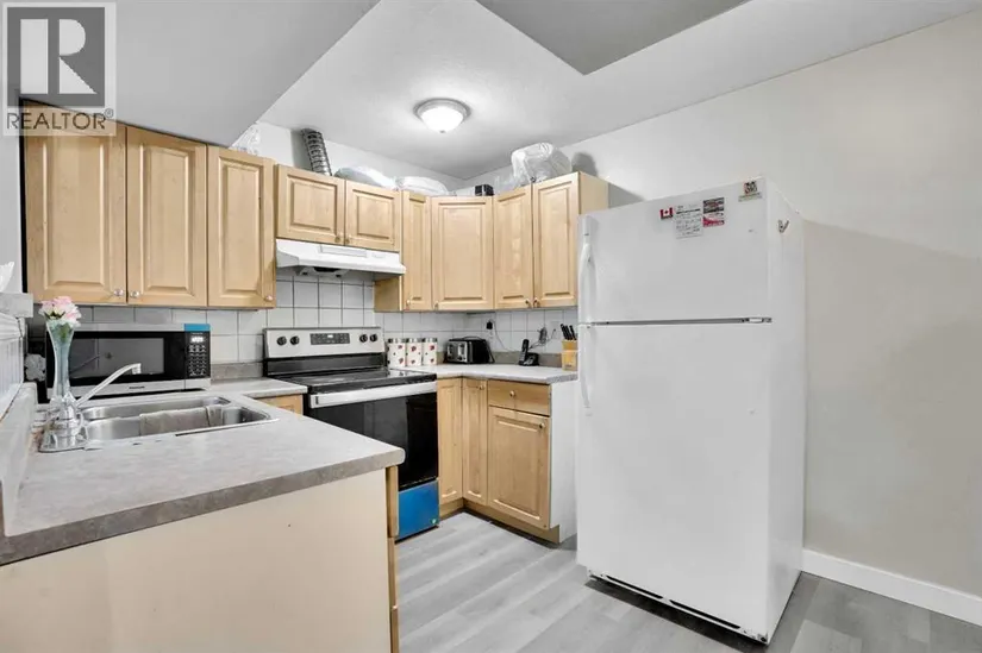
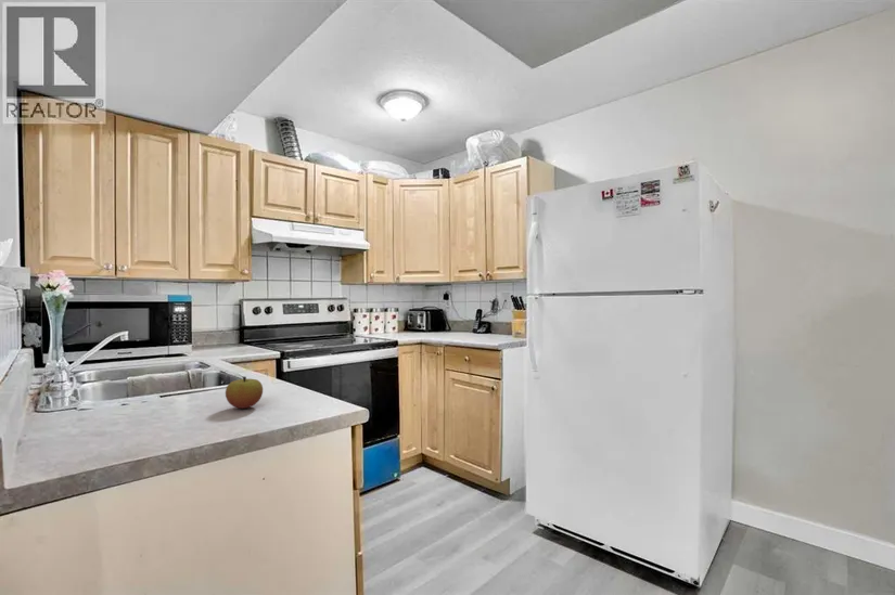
+ apple [225,376,264,410]
